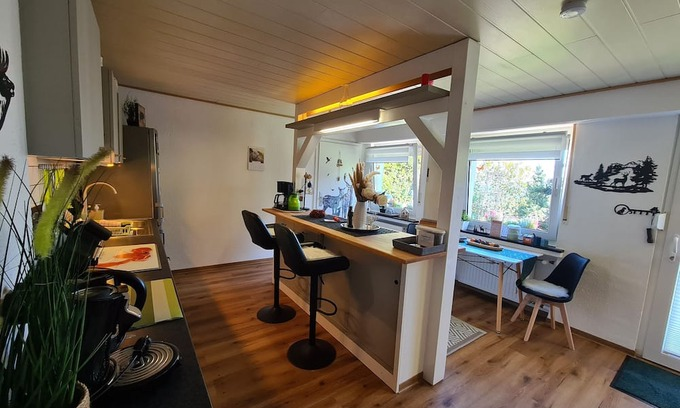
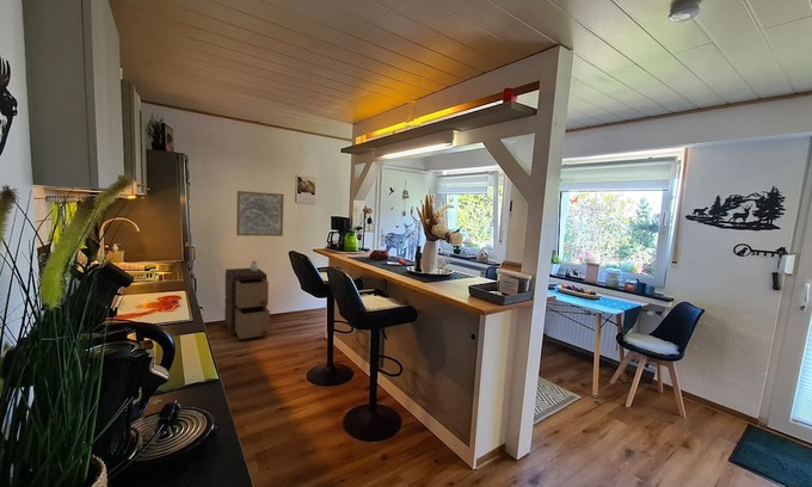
+ storage cabinet [223,260,271,340]
+ wall art [235,190,285,238]
